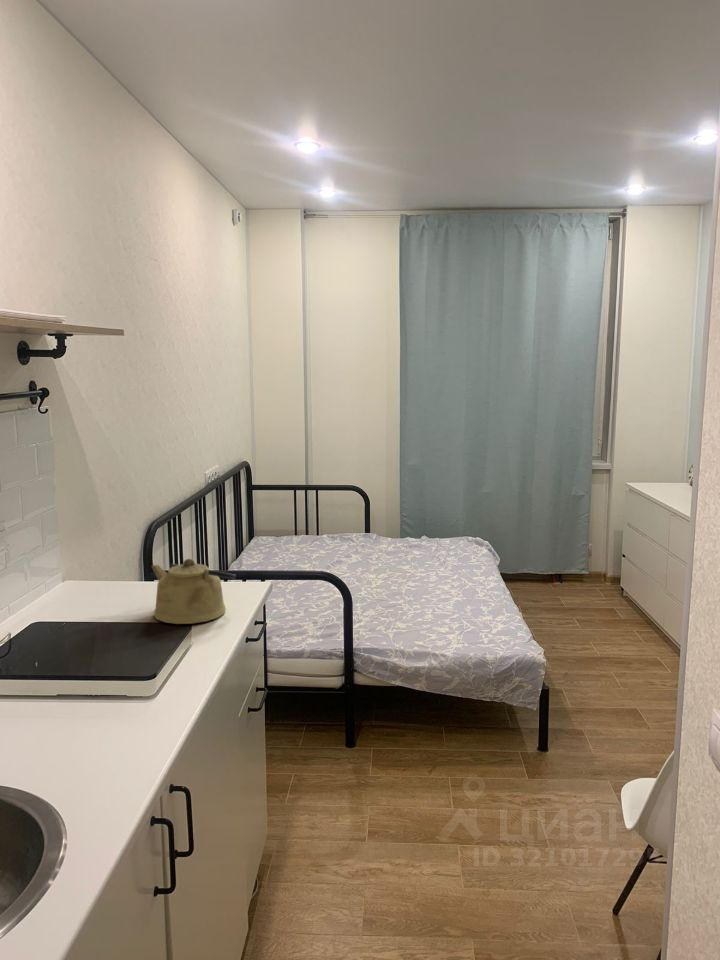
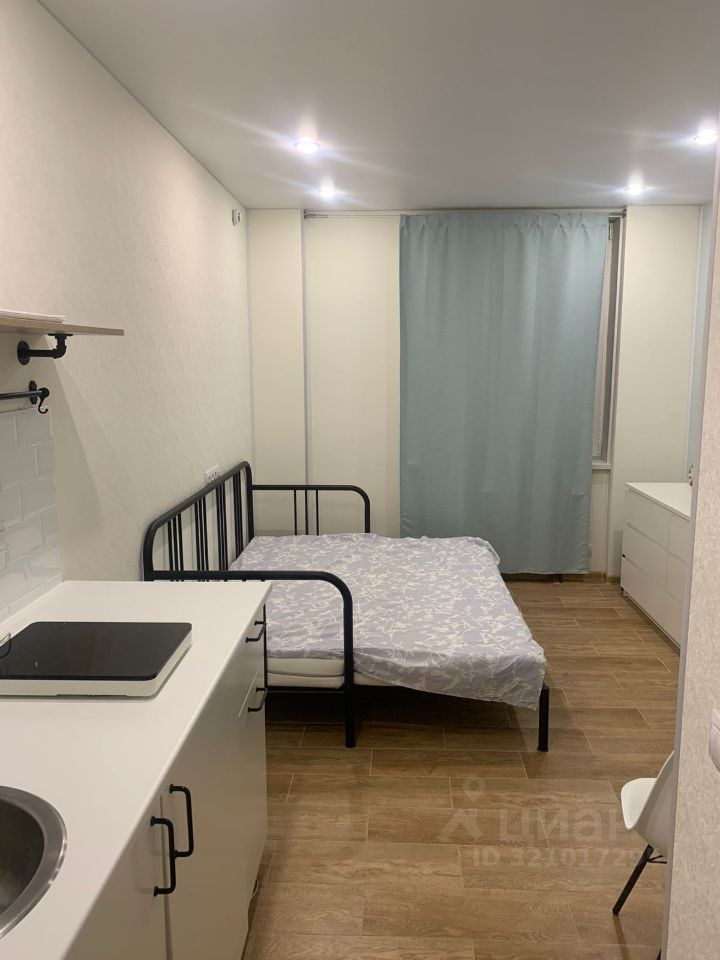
- kettle [151,558,237,625]
